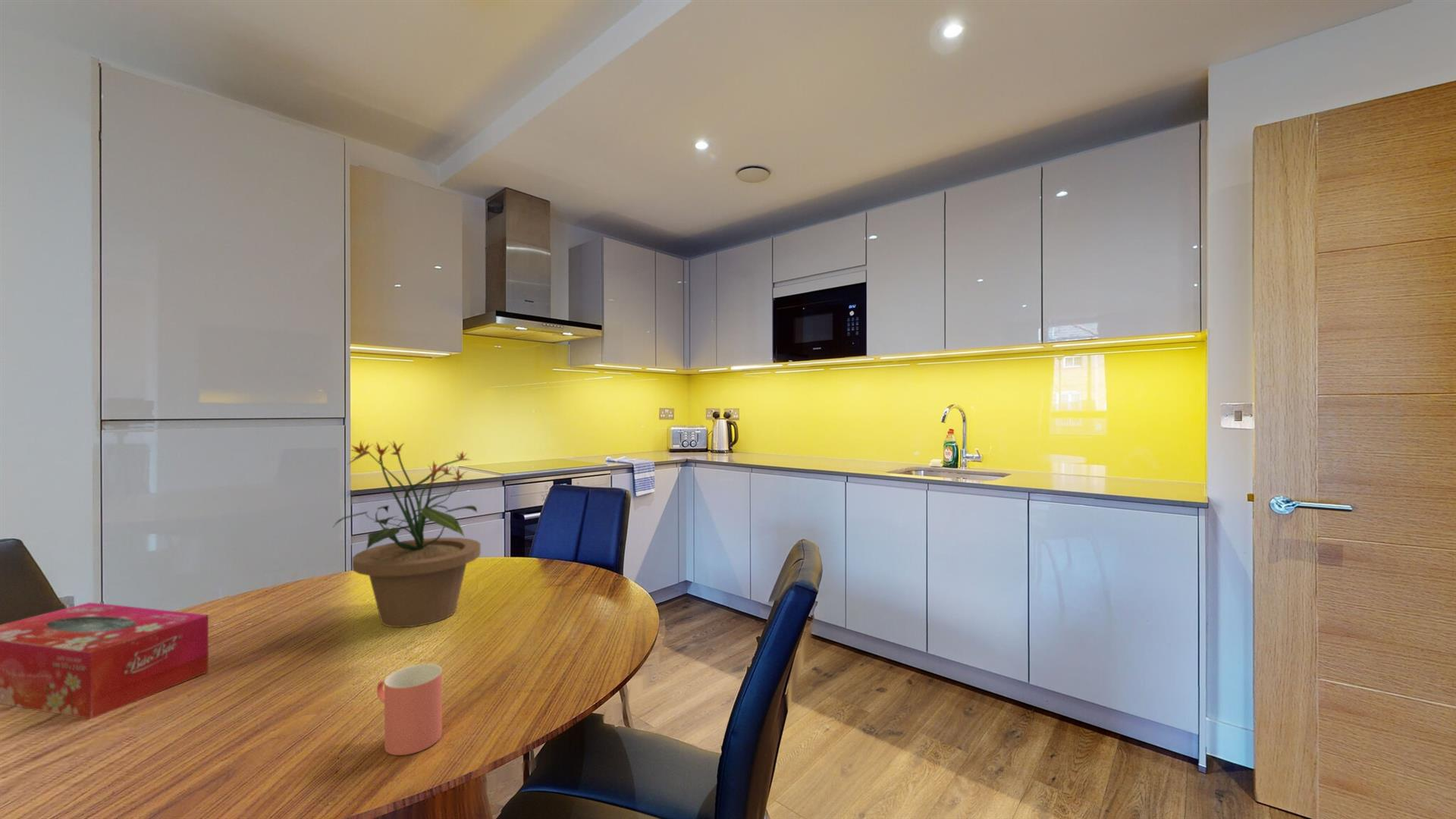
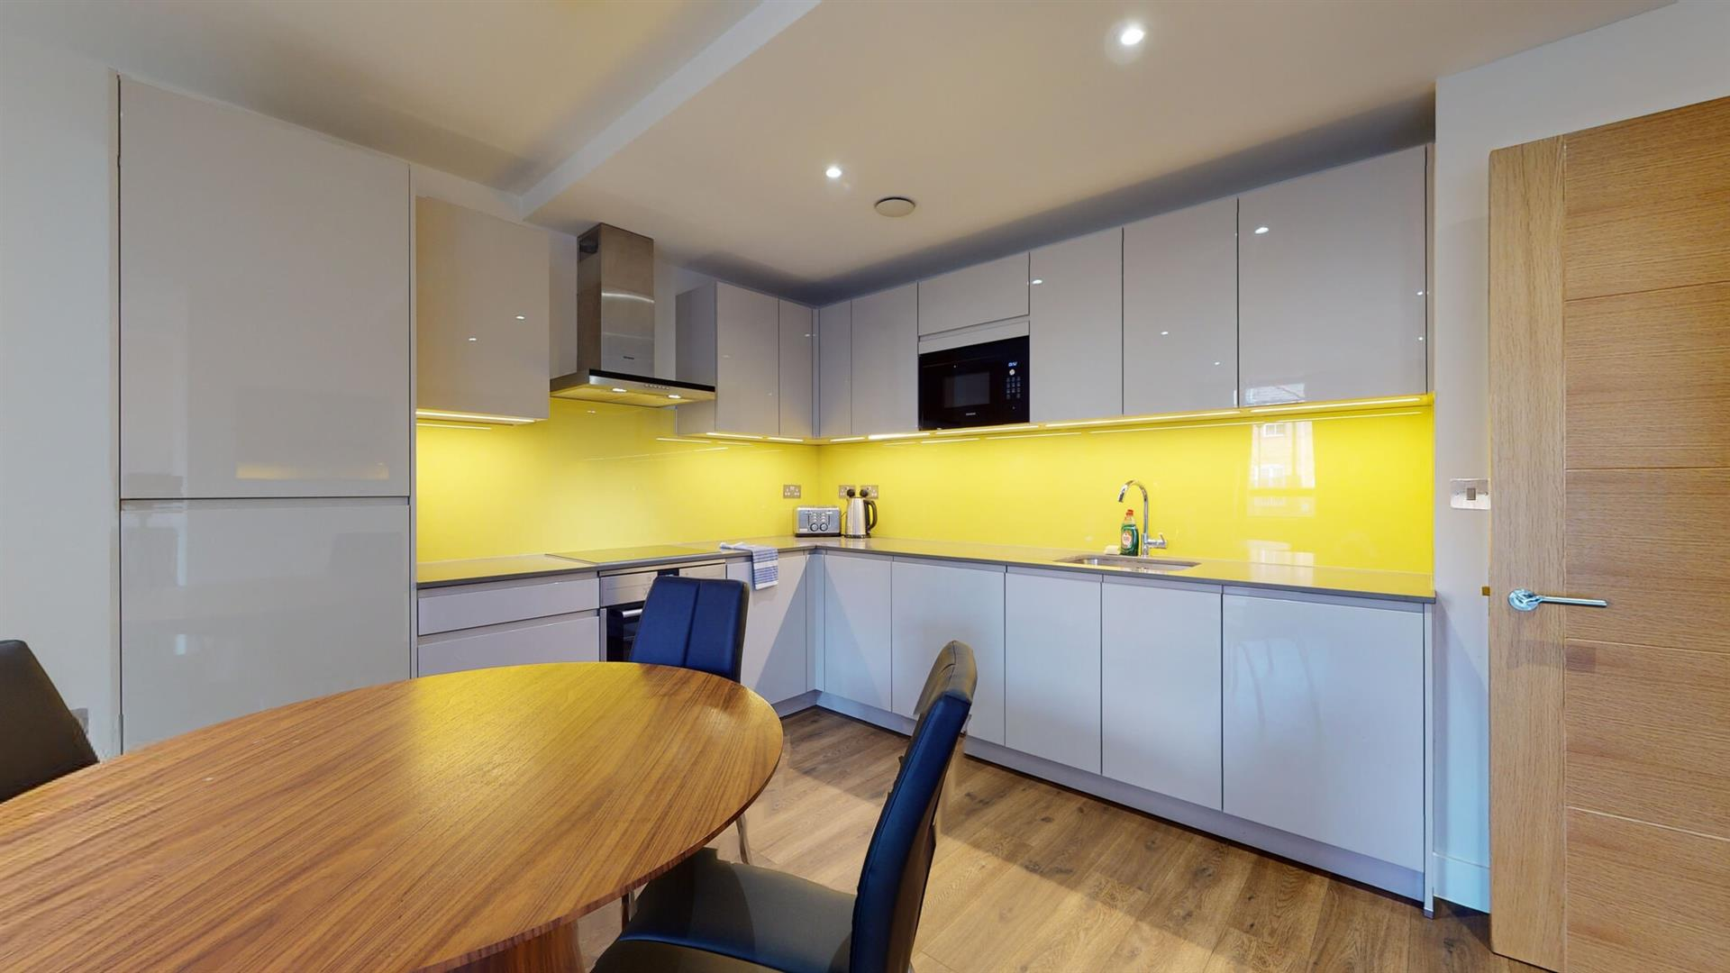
- tissue box [0,601,209,720]
- cup [376,663,443,756]
- potted plant [331,440,482,628]
